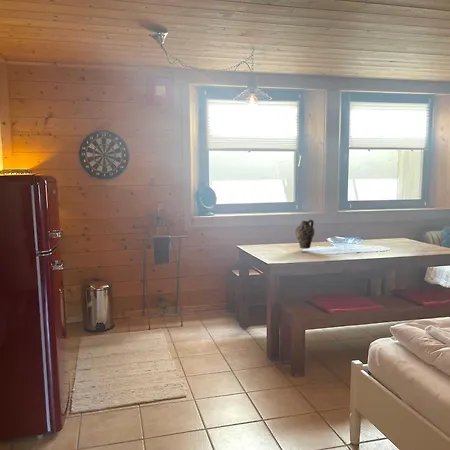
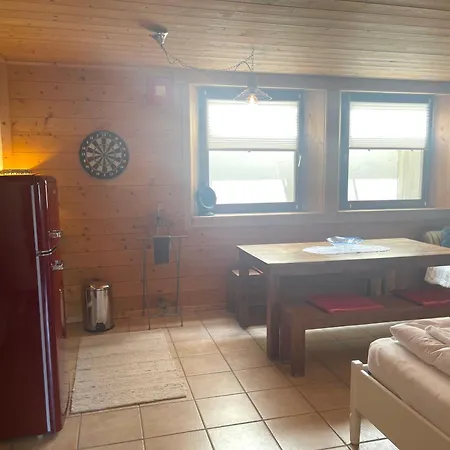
- ceramic jug [295,219,316,250]
